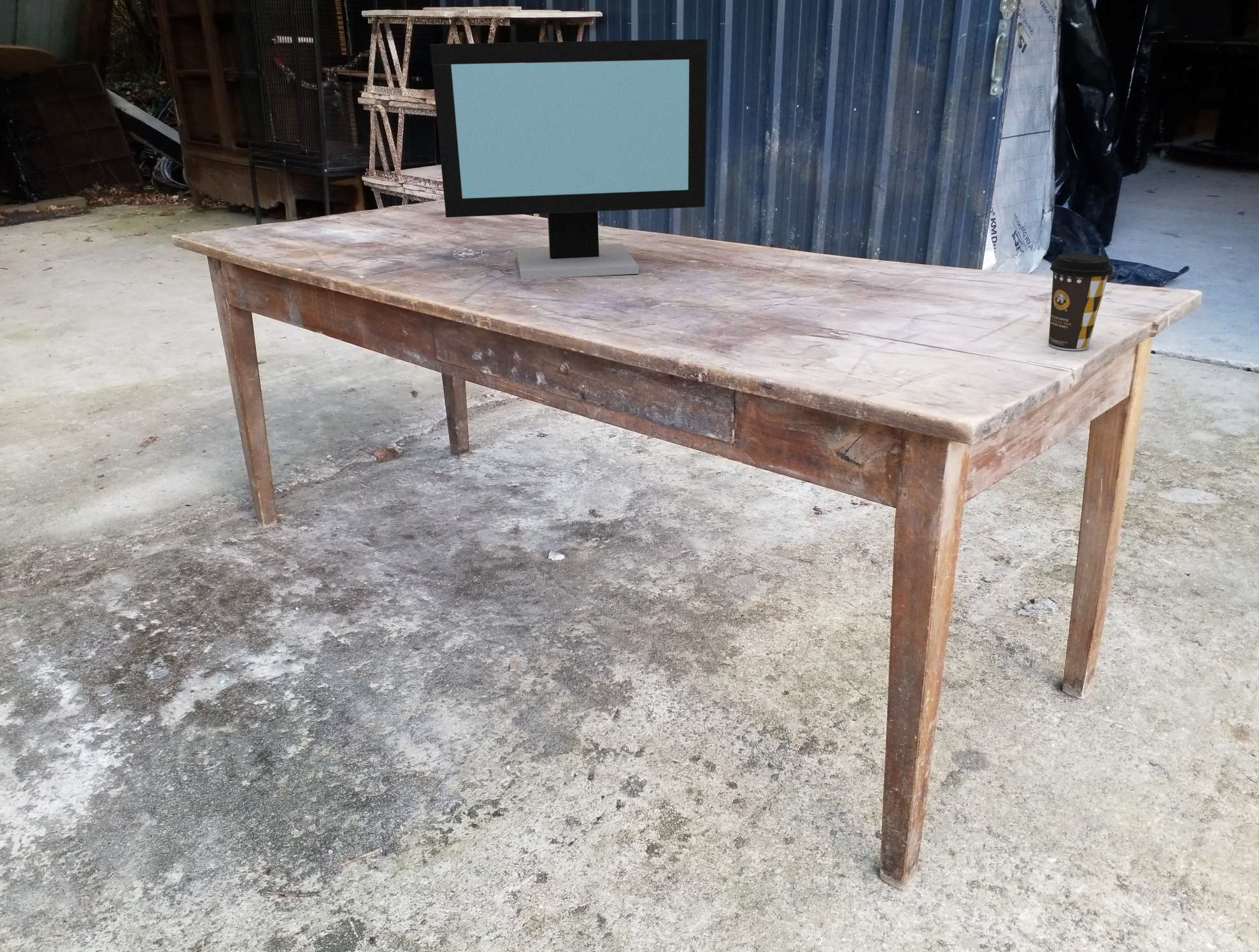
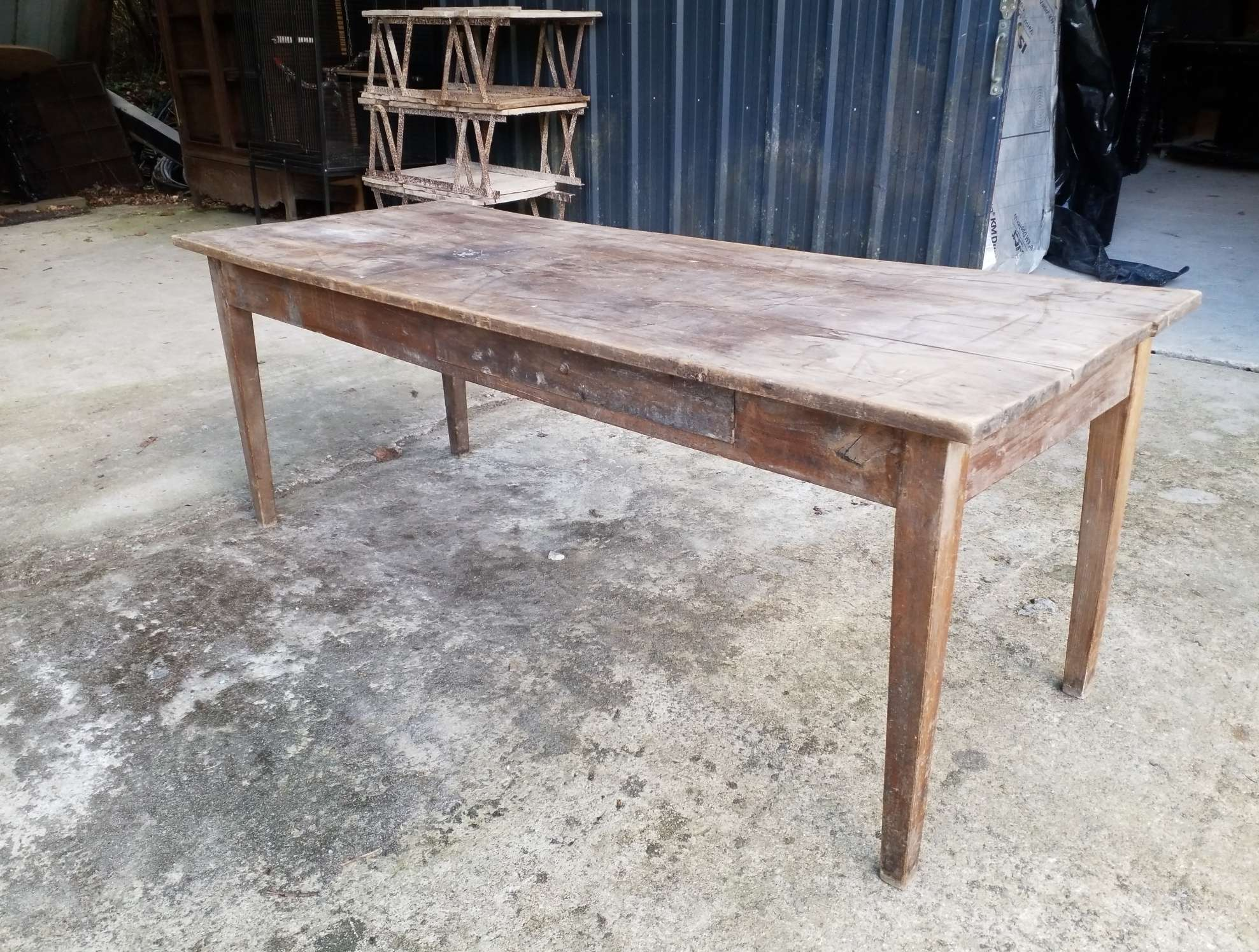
- computer monitor [429,38,708,280]
- coffee cup [1048,253,1113,351]
